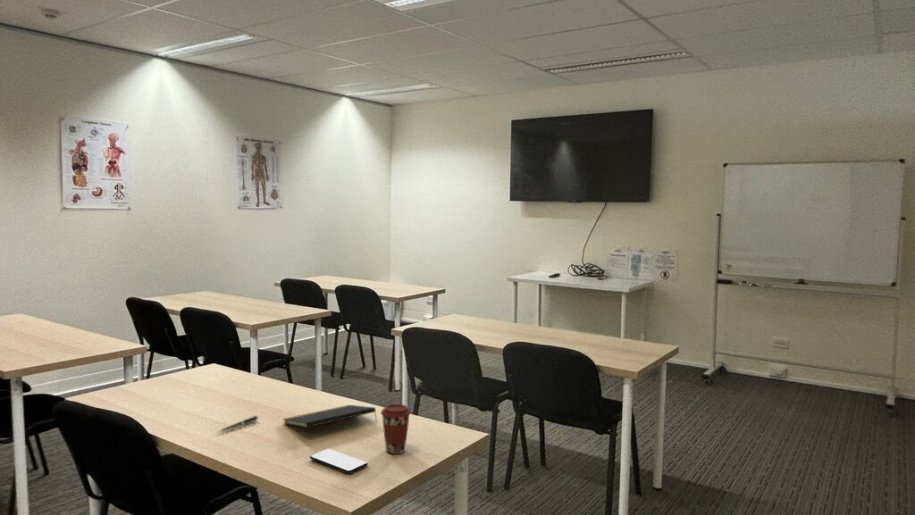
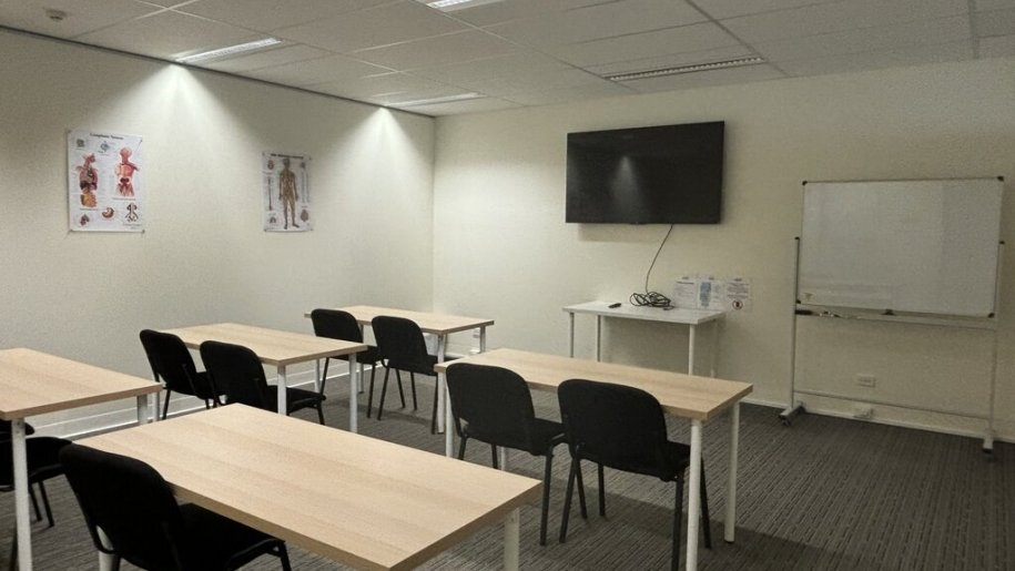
- coffee cup [380,403,412,455]
- notepad [283,404,378,429]
- pen [217,415,259,433]
- smartphone [309,448,368,475]
